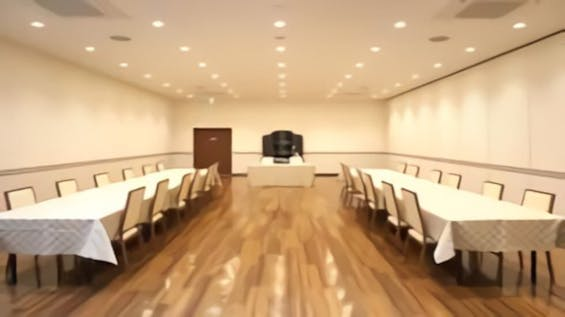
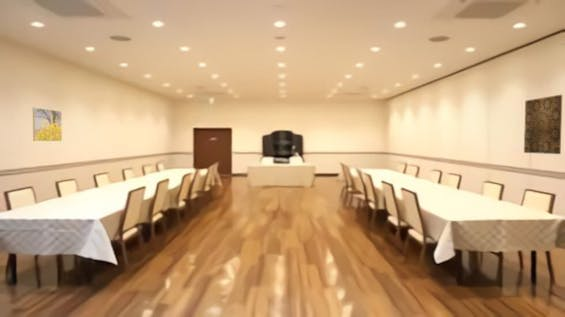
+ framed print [32,107,63,142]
+ wall art [523,94,563,155]
